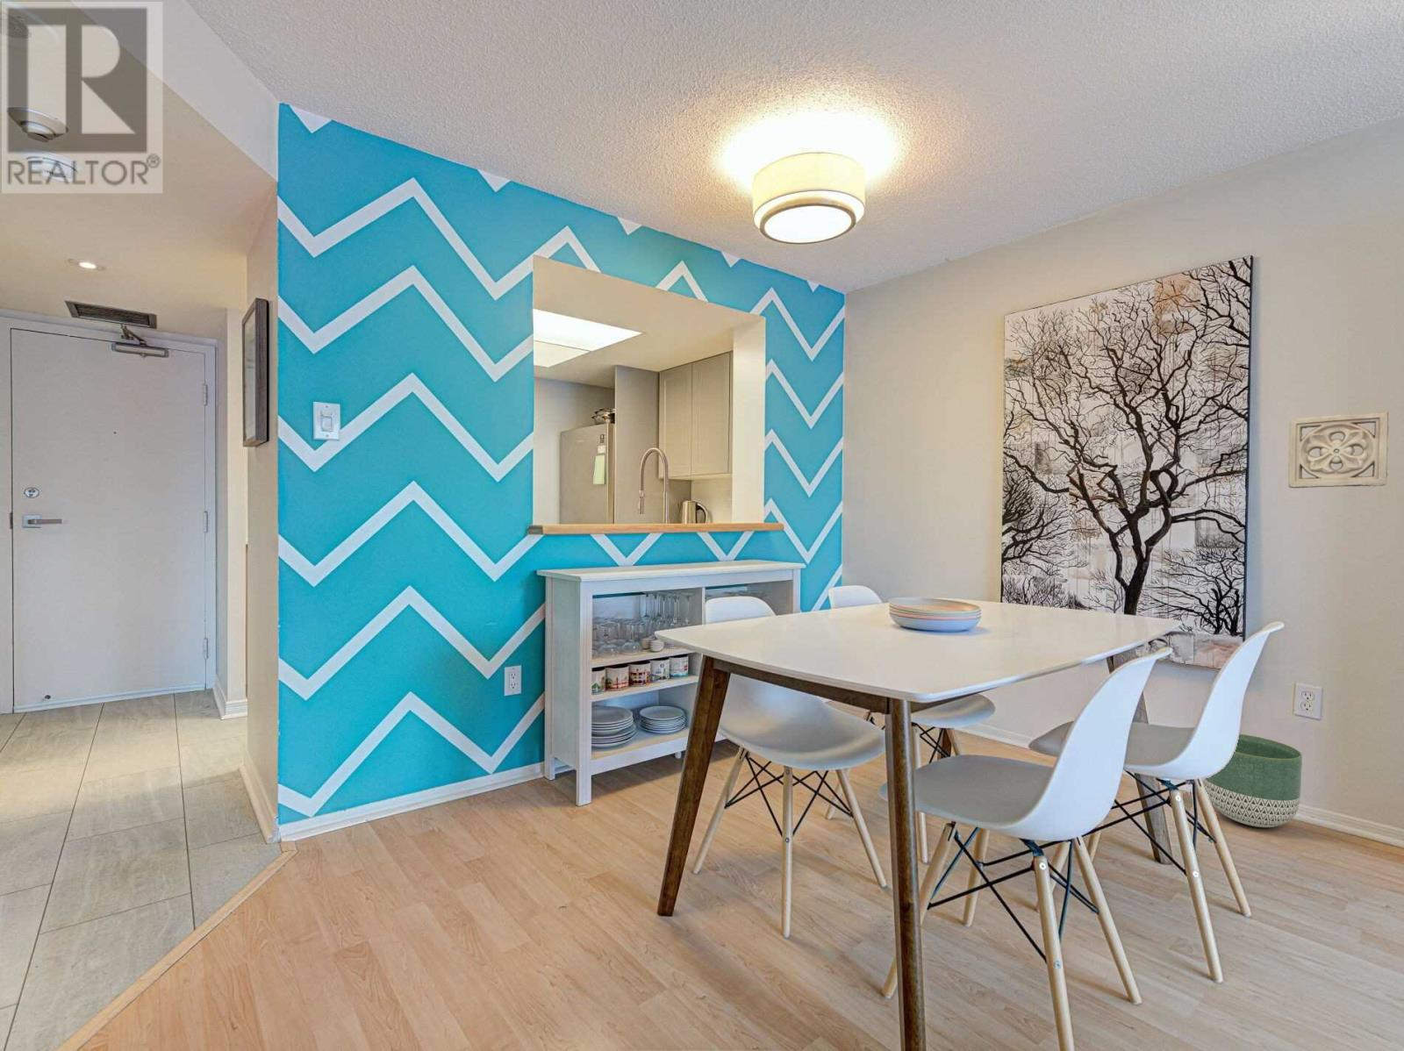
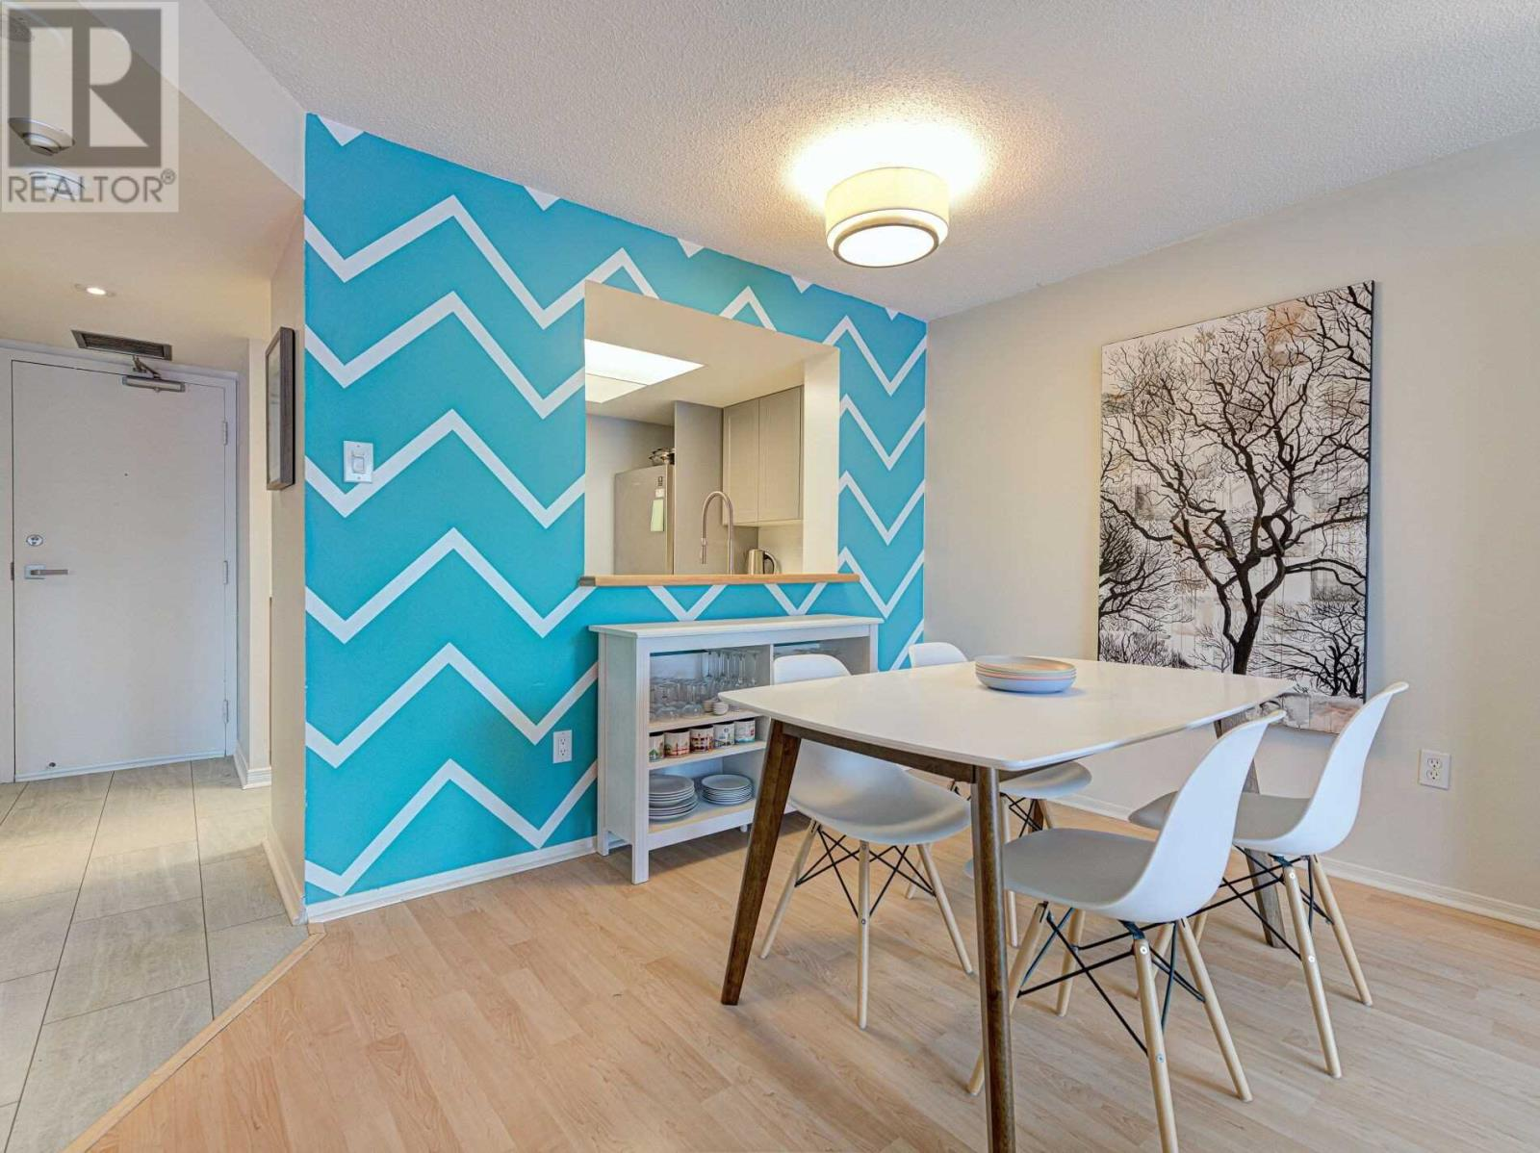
- wall ornament [1287,411,1390,489]
- planter [1202,733,1304,828]
